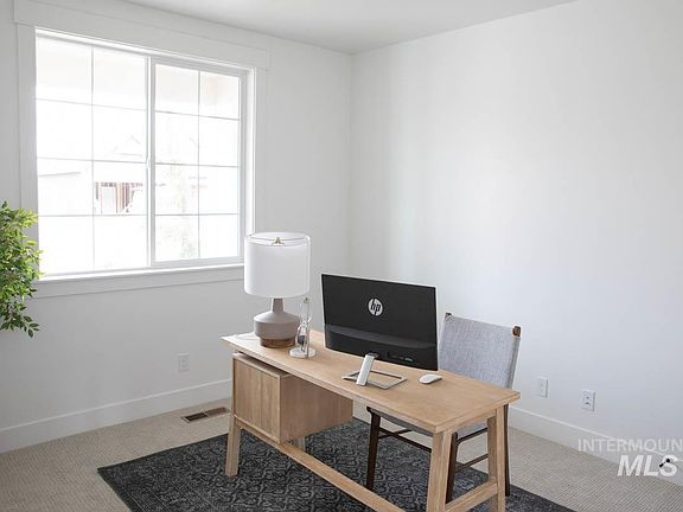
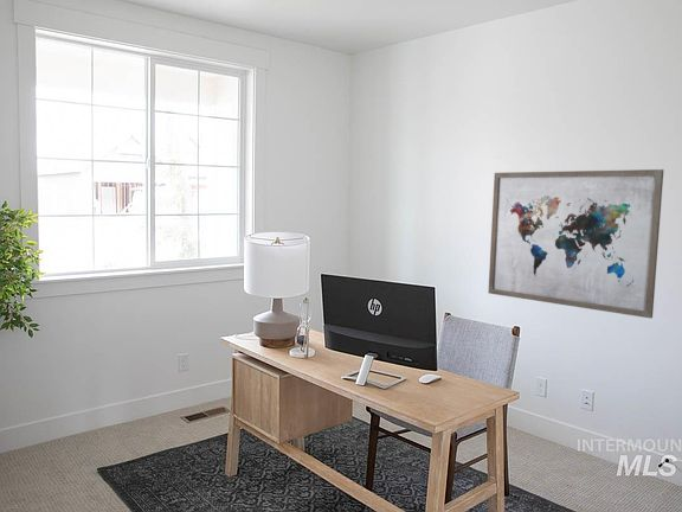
+ wall art [487,168,664,319]
